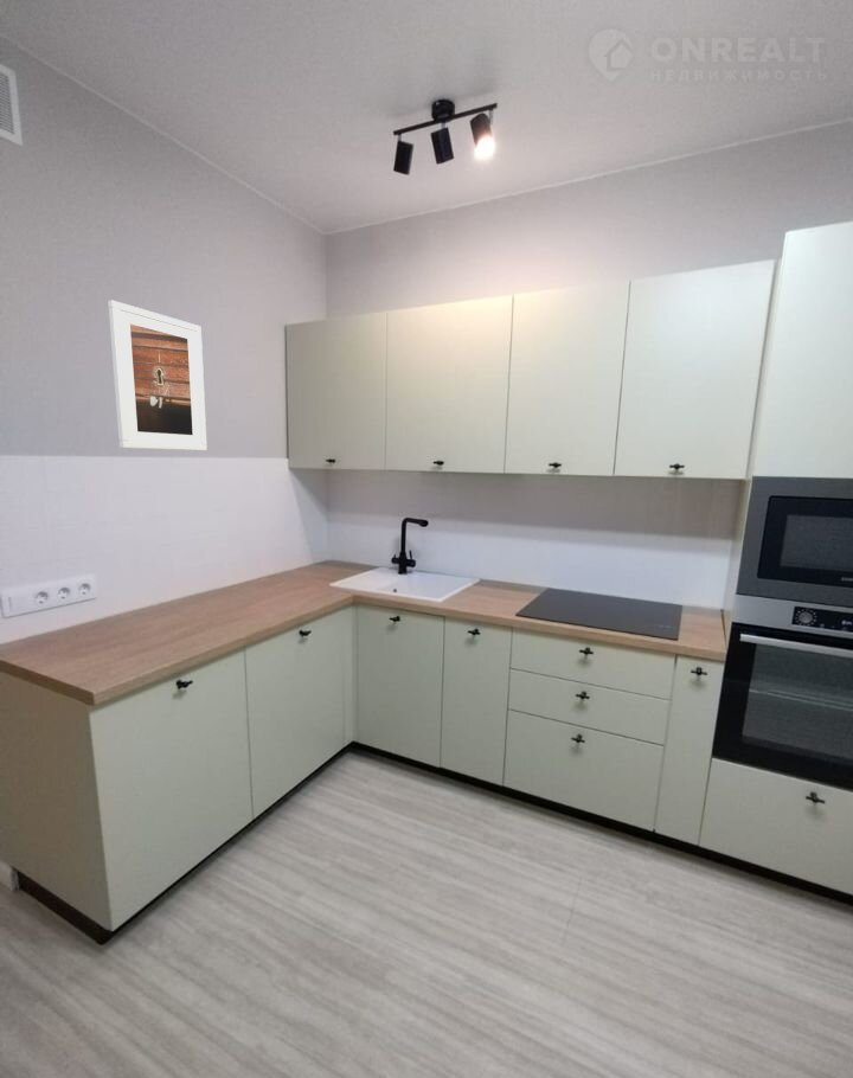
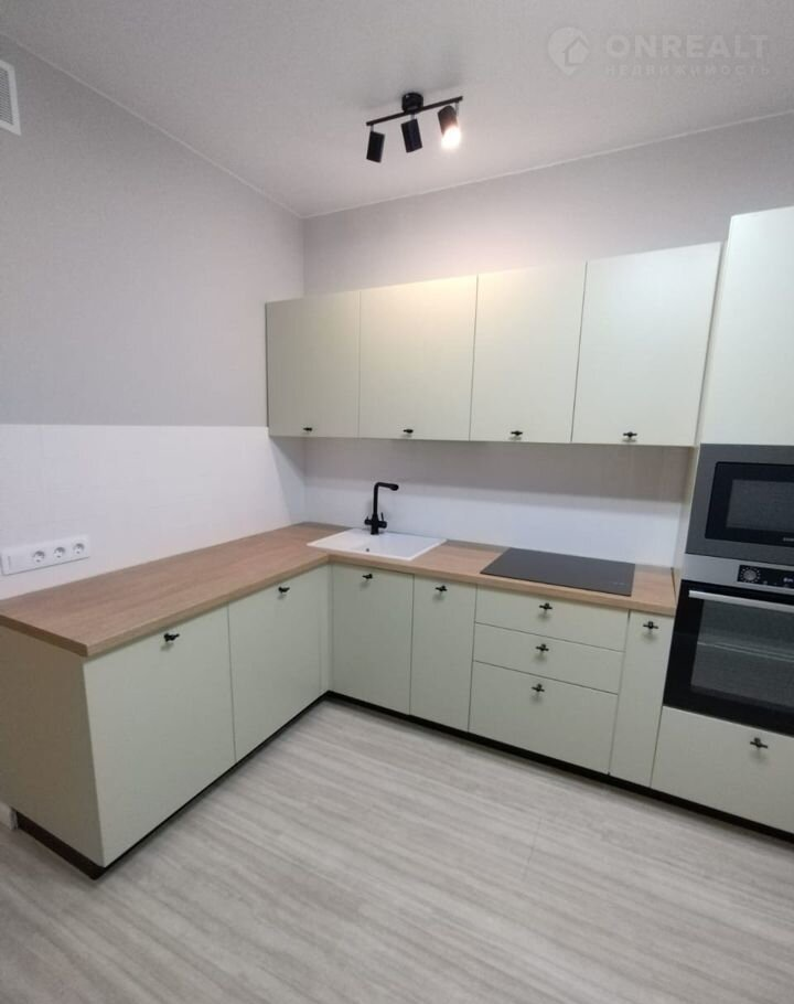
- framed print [107,299,209,451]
